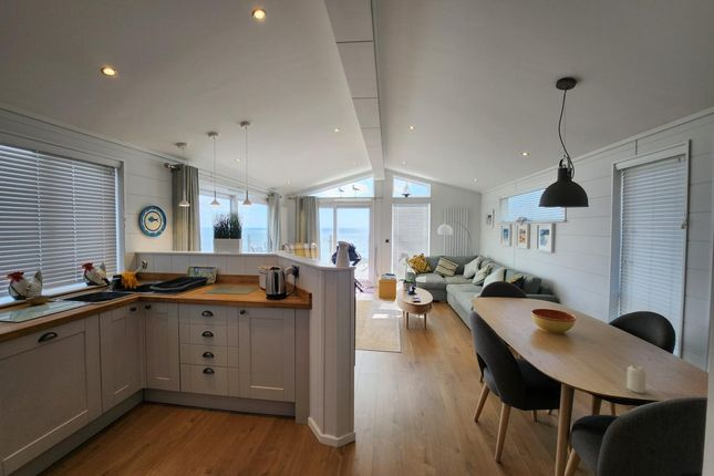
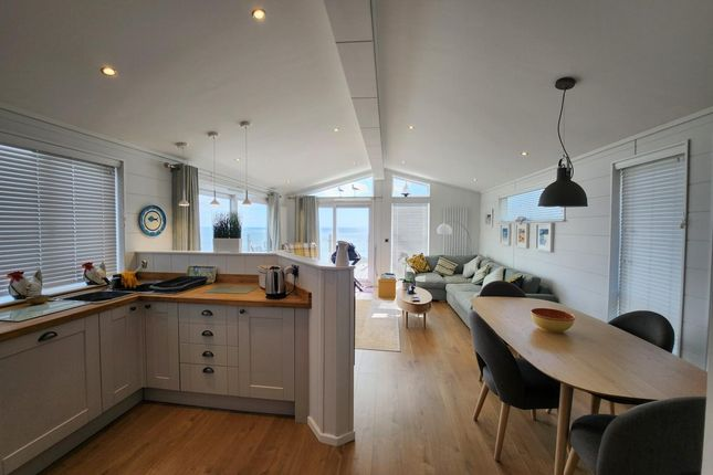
- candle [627,364,646,394]
